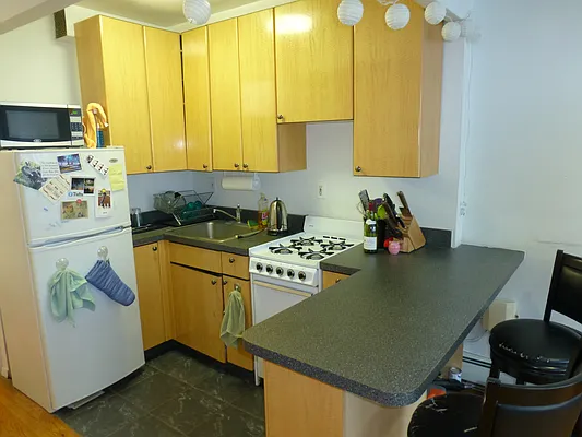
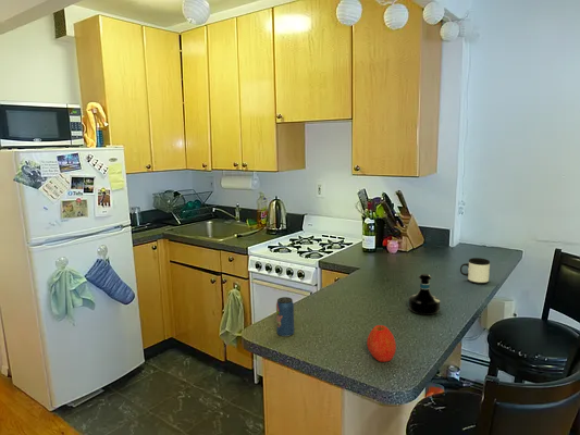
+ tequila bottle [407,273,441,316]
+ apple [366,324,397,363]
+ beverage can [275,296,295,337]
+ mug [459,257,491,285]
